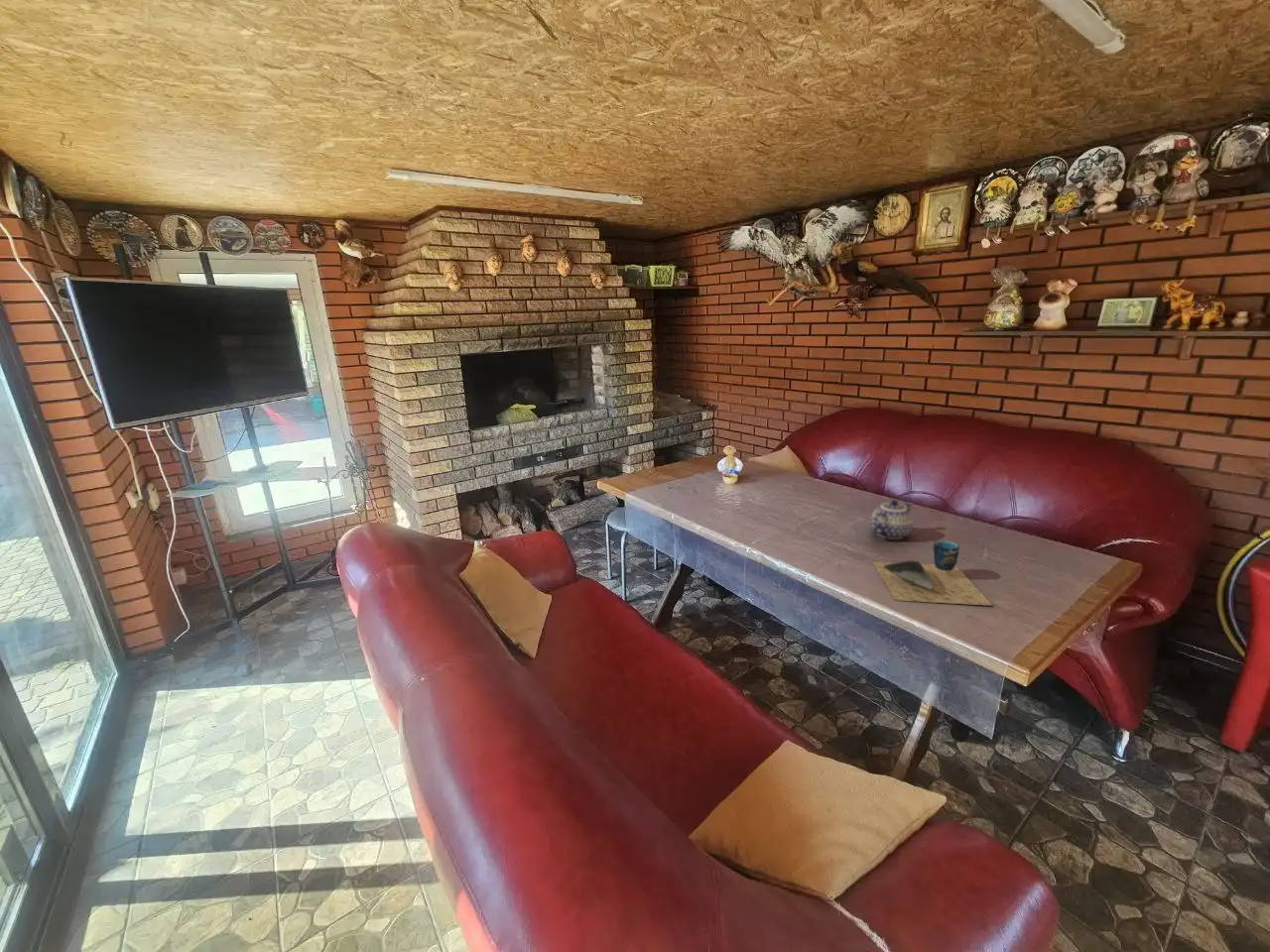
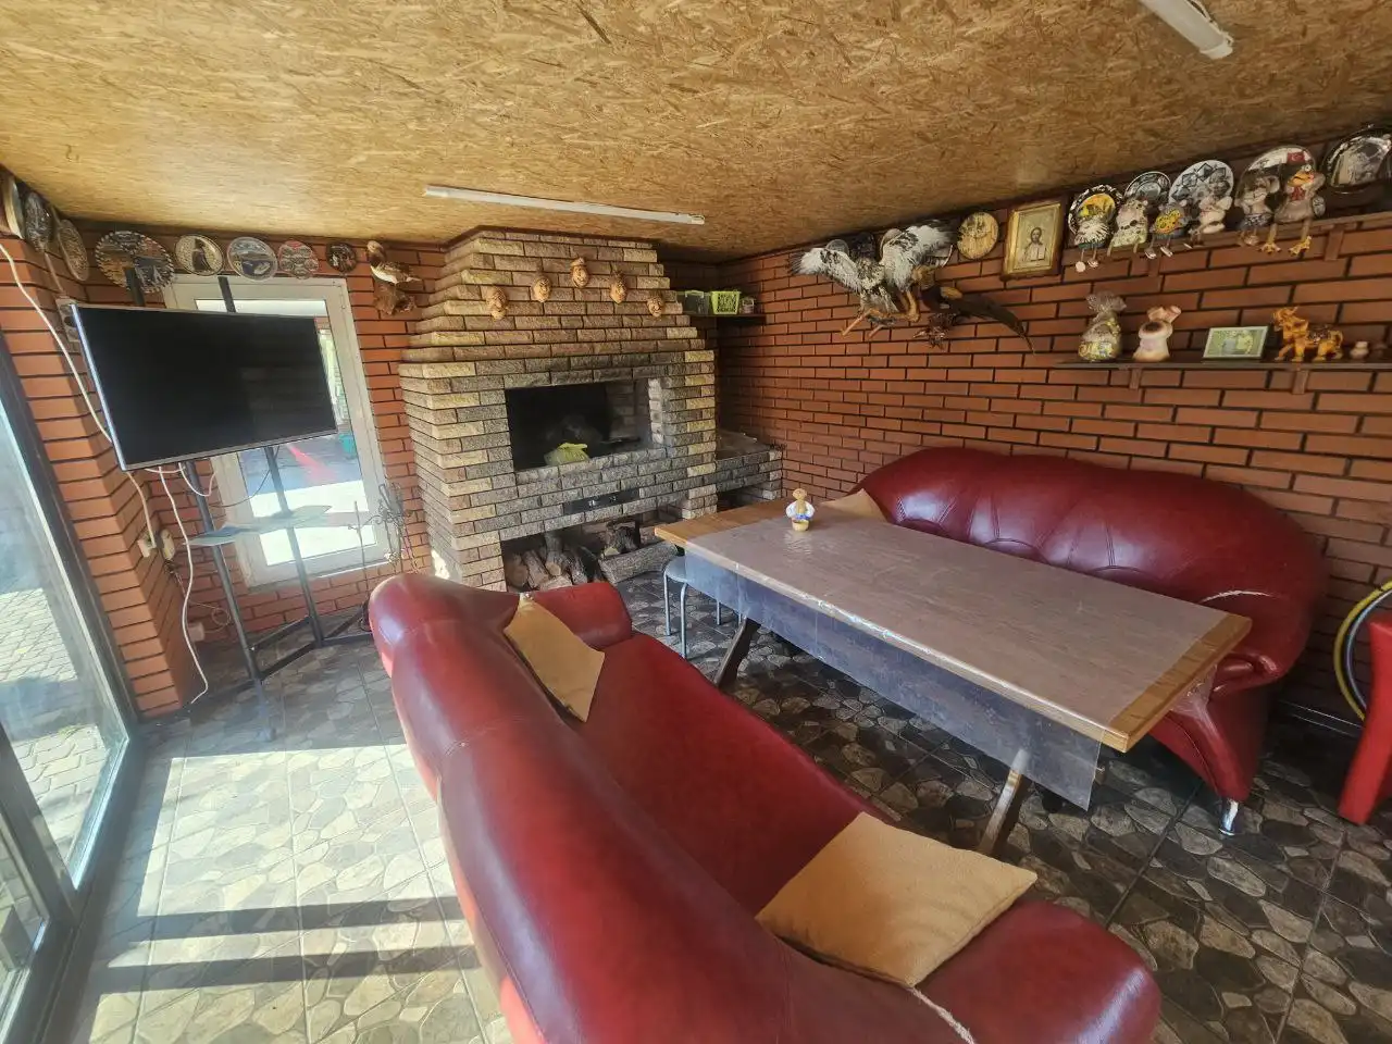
- cup [872,539,994,607]
- teapot [870,499,914,540]
